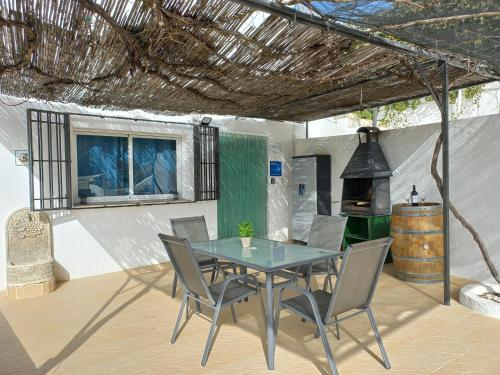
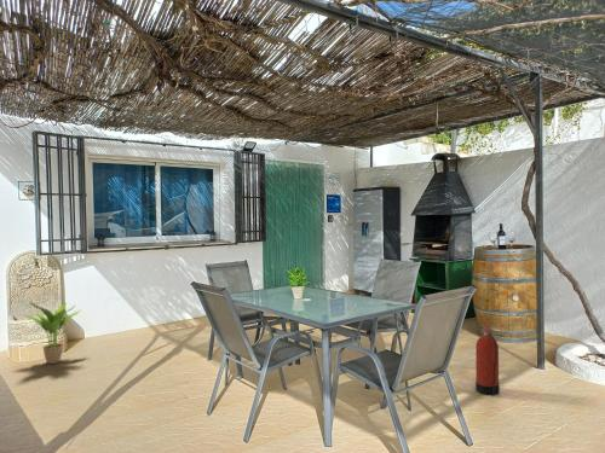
+ fire extinguisher [474,321,501,396]
+ potted plant [22,301,82,365]
